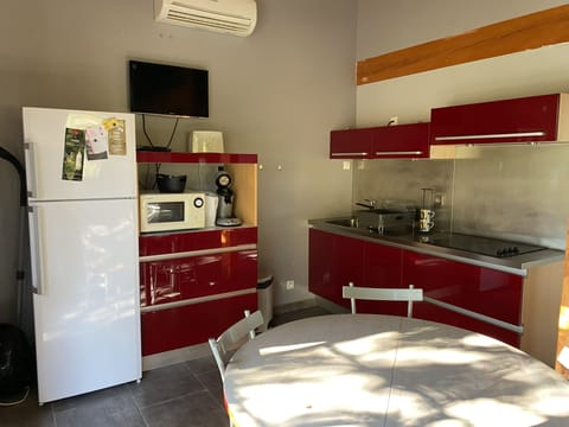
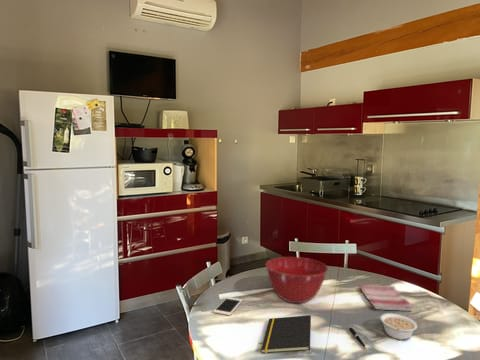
+ notepad [260,314,312,354]
+ mixing bowl [265,256,329,304]
+ dish towel [358,284,414,312]
+ cell phone [212,296,244,316]
+ pen [348,326,369,351]
+ legume [379,312,418,341]
